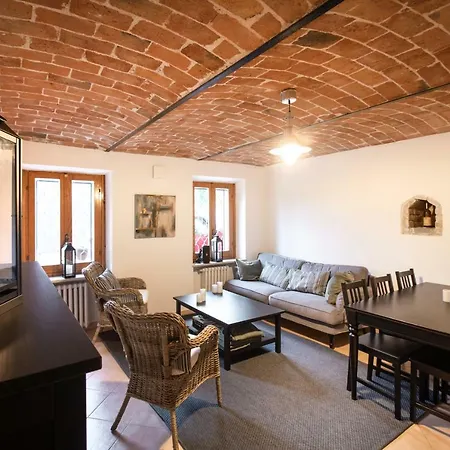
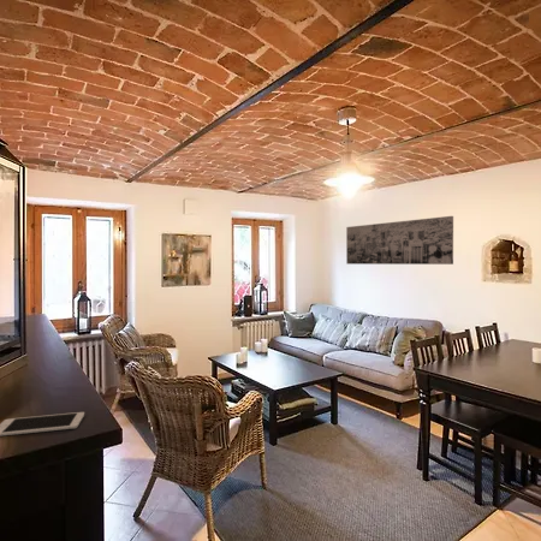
+ wall art [345,215,454,266]
+ cell phone [0,411,85,438]
